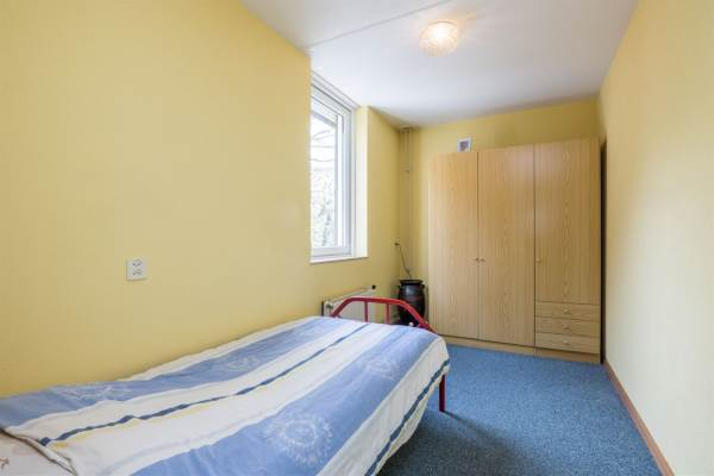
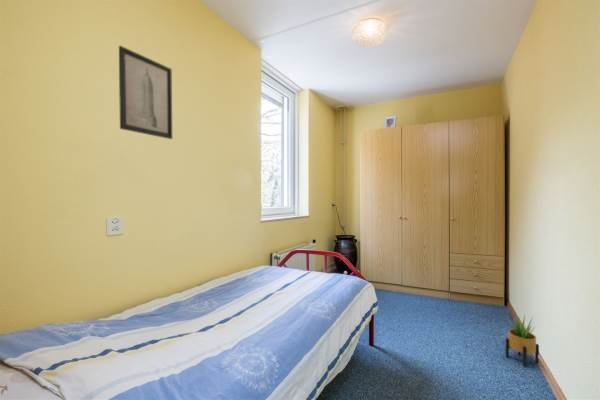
+ wall art [118,45,173,140]
+ potted plant [505,314,540,368]
